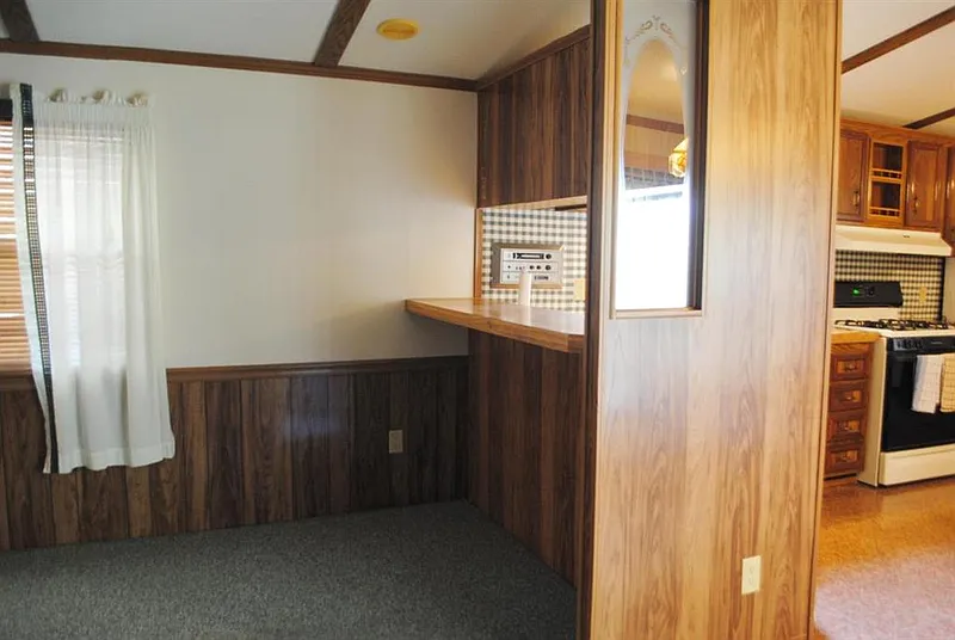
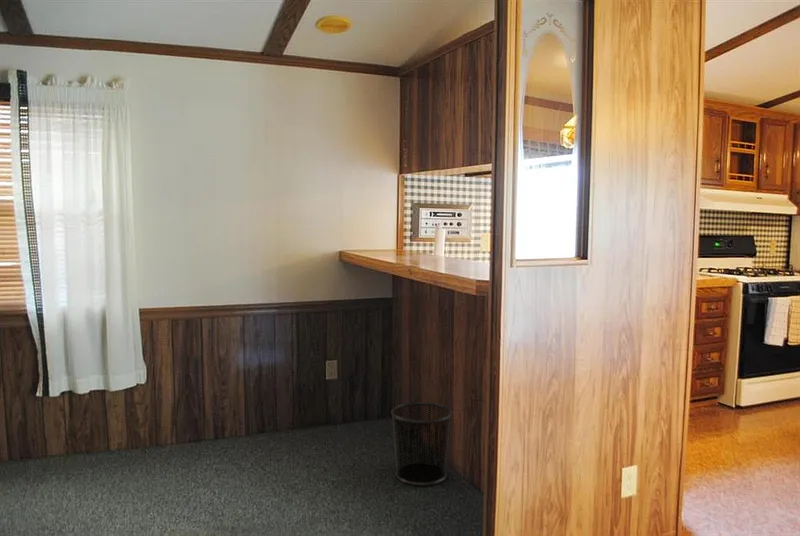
+ waste bin [390,401,453,487]
